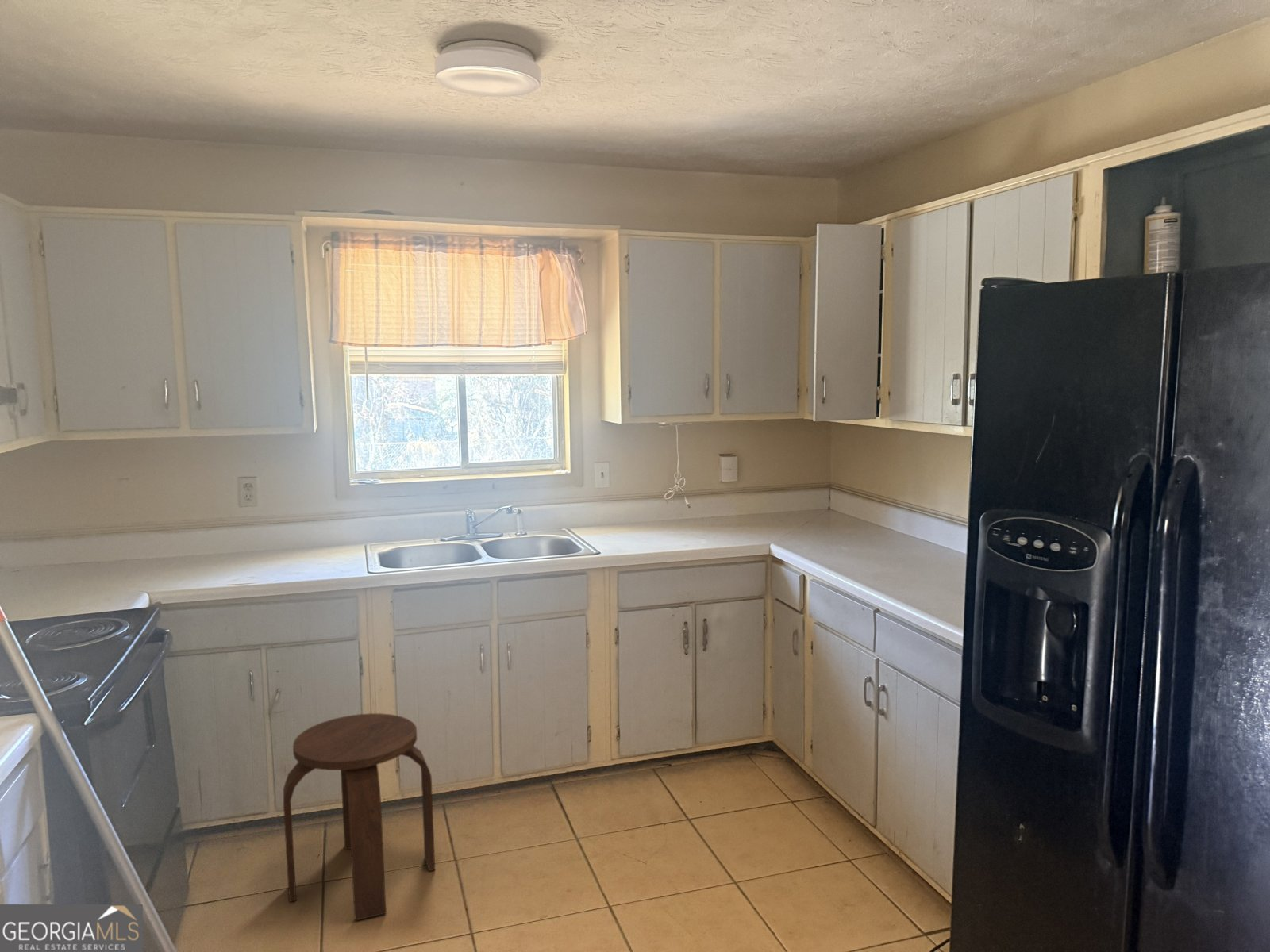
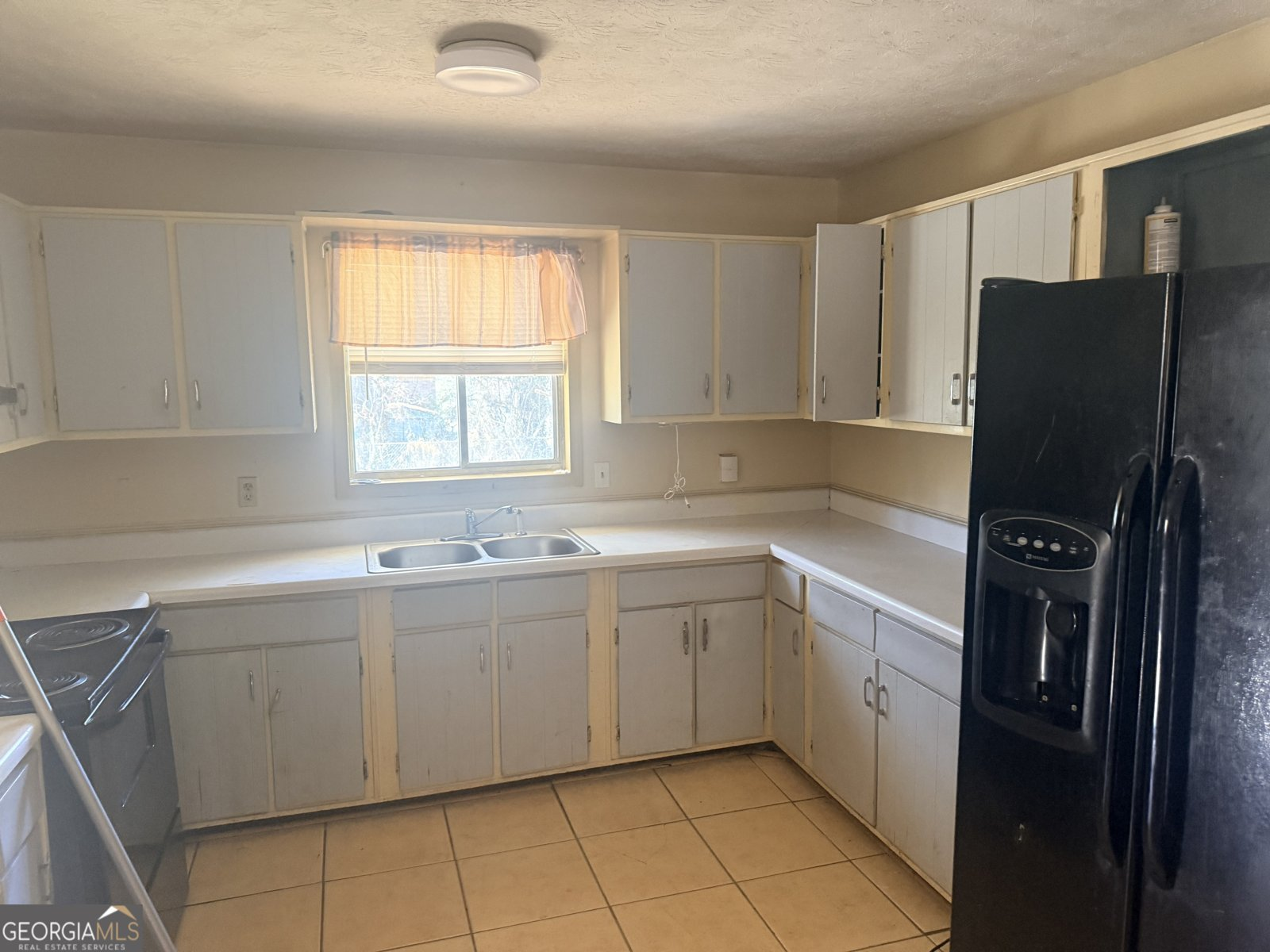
- stool [283,712,436,922]
